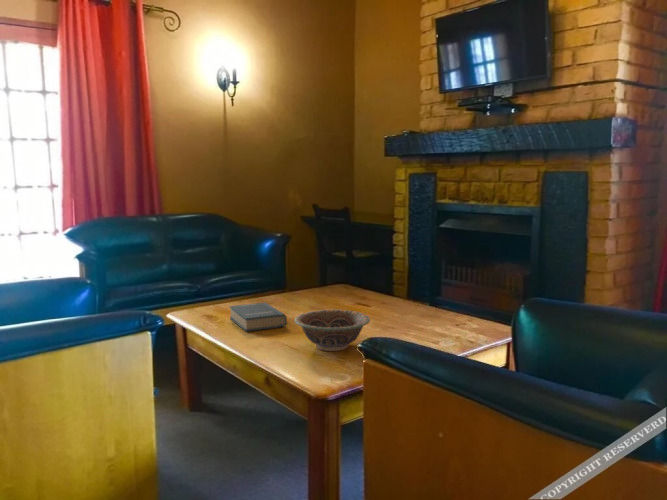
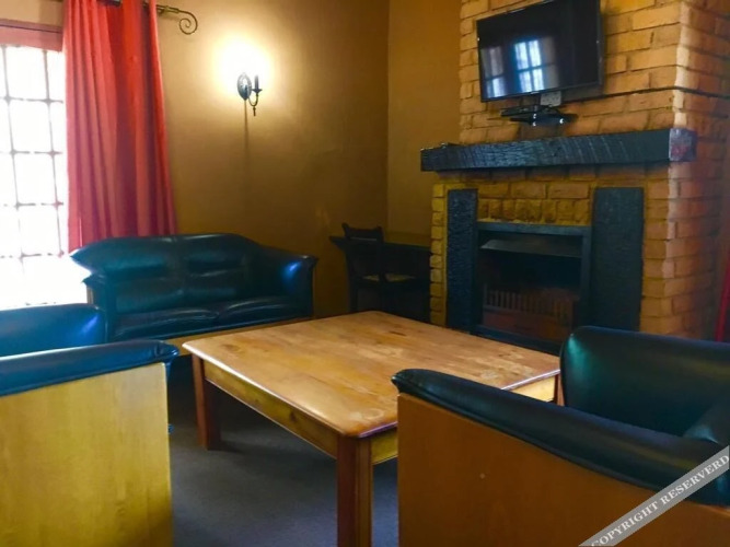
- decorative bowl [293,309,371,352]
- hardback book [229,301,288,333]
